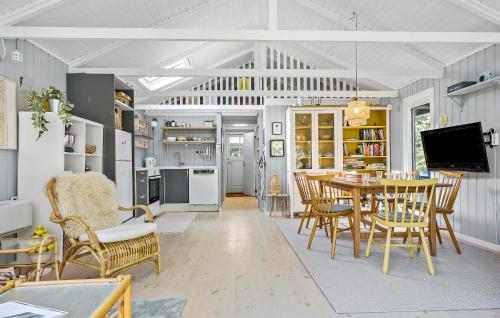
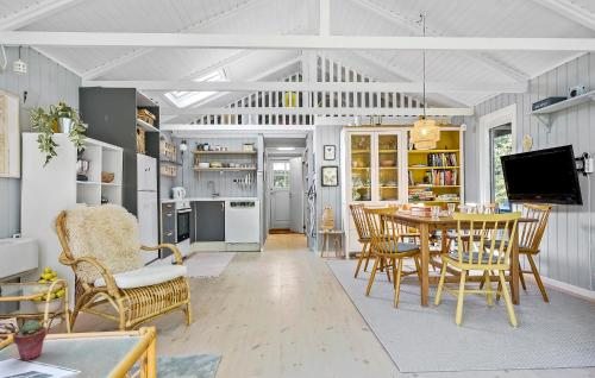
+ potted succulent [12,319,48,361]
